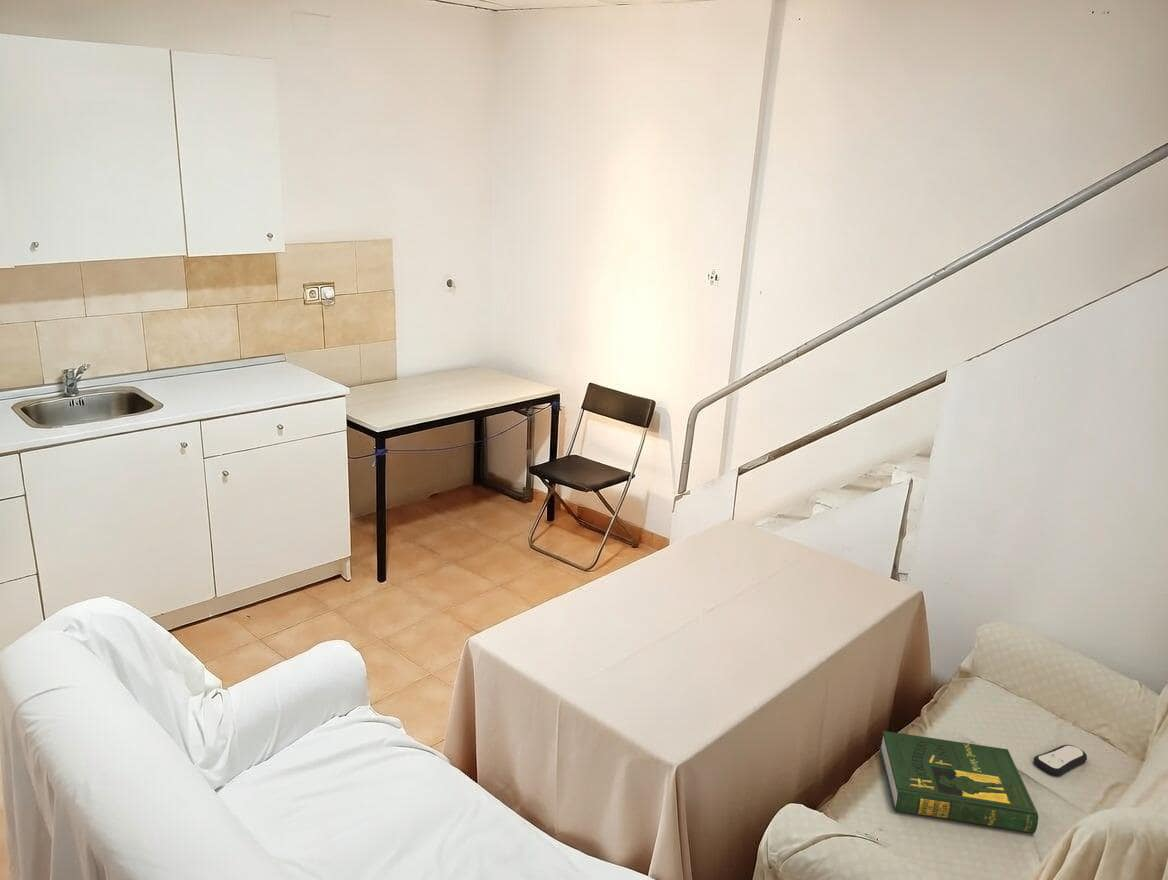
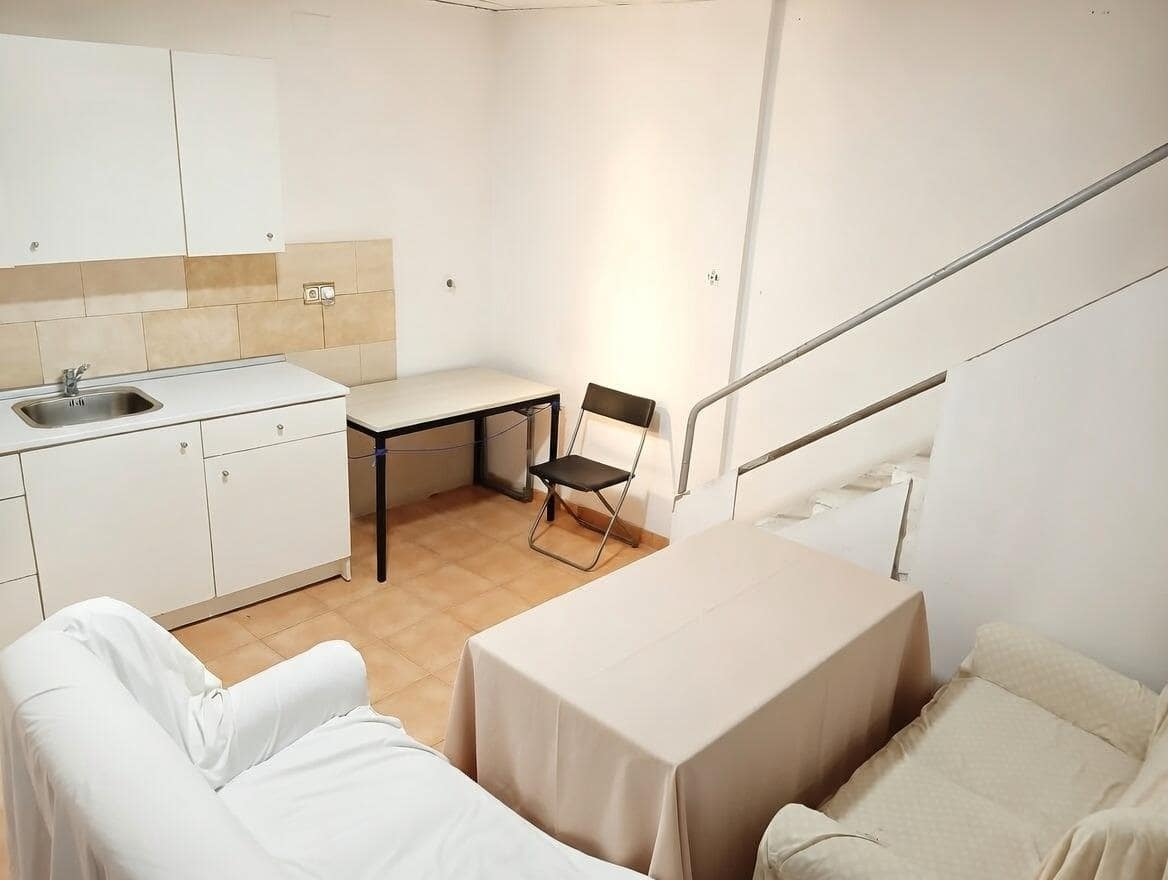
- remote control [1033,744,1088,776]
- book [879,730,1039,834]
